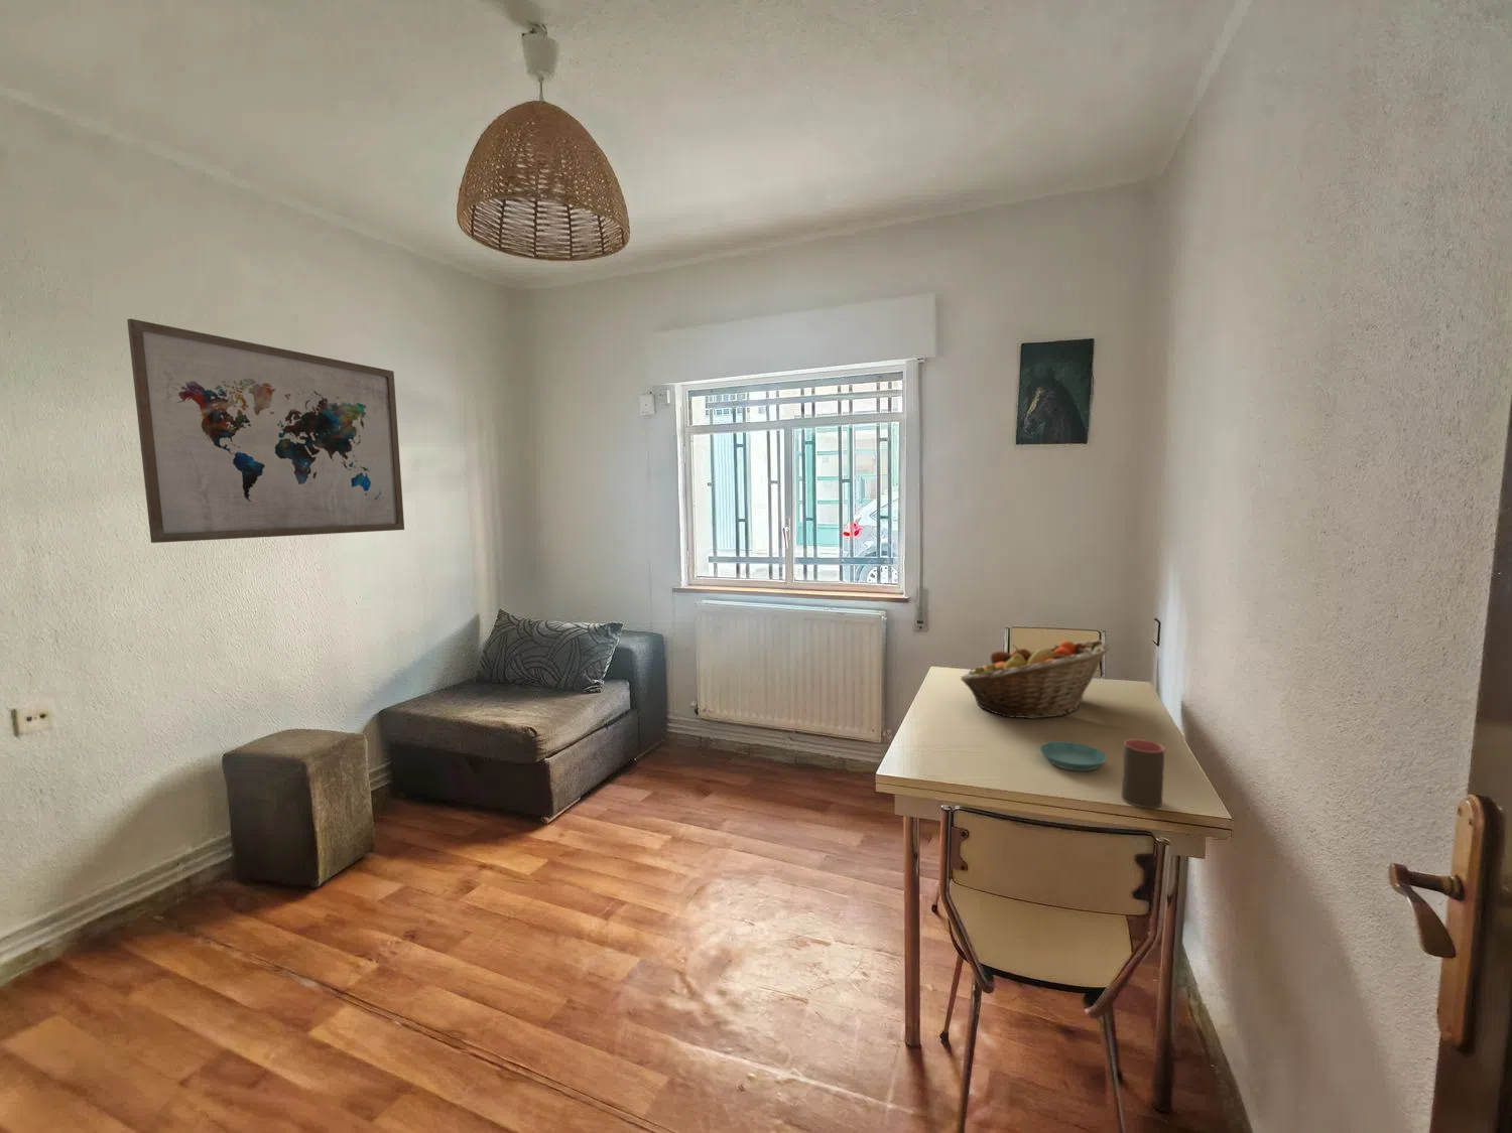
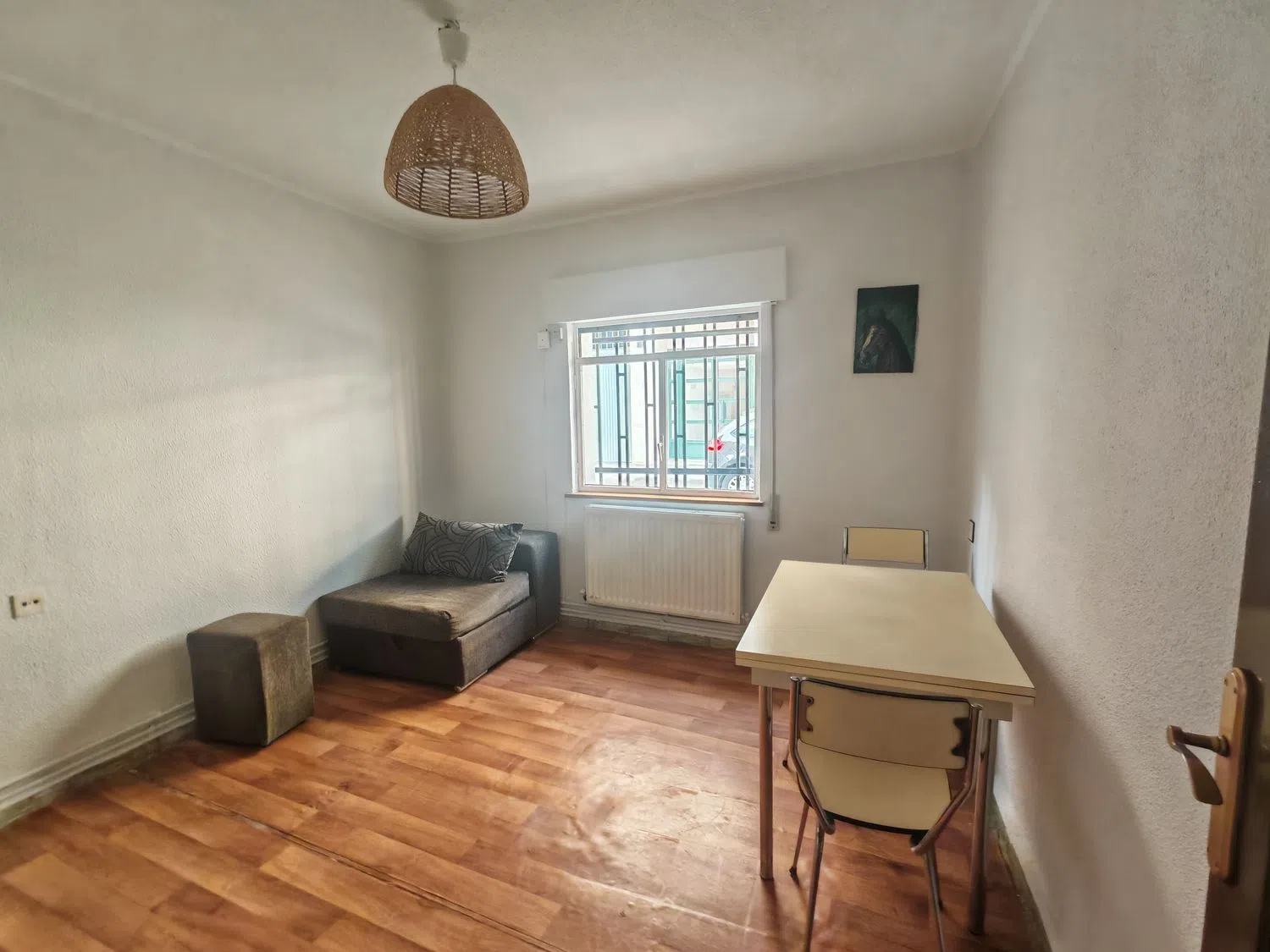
- fruit basket [960,639,1111,720]
- saucer [1038,740,1107,772]
- wall art [126,318,405,544]
- cup [1120,738,1167,809]
